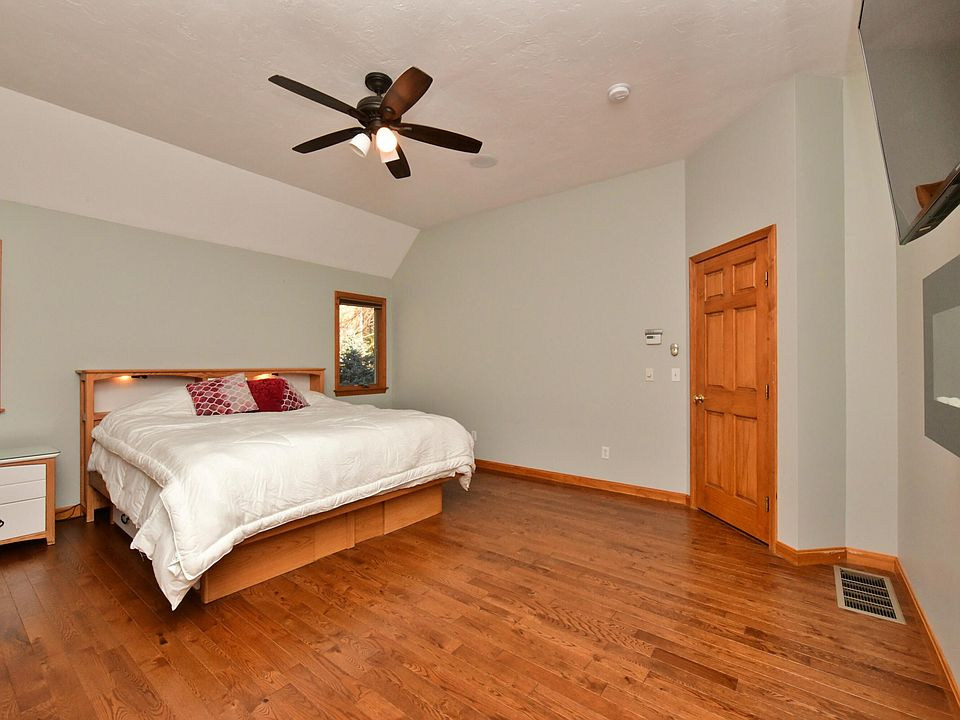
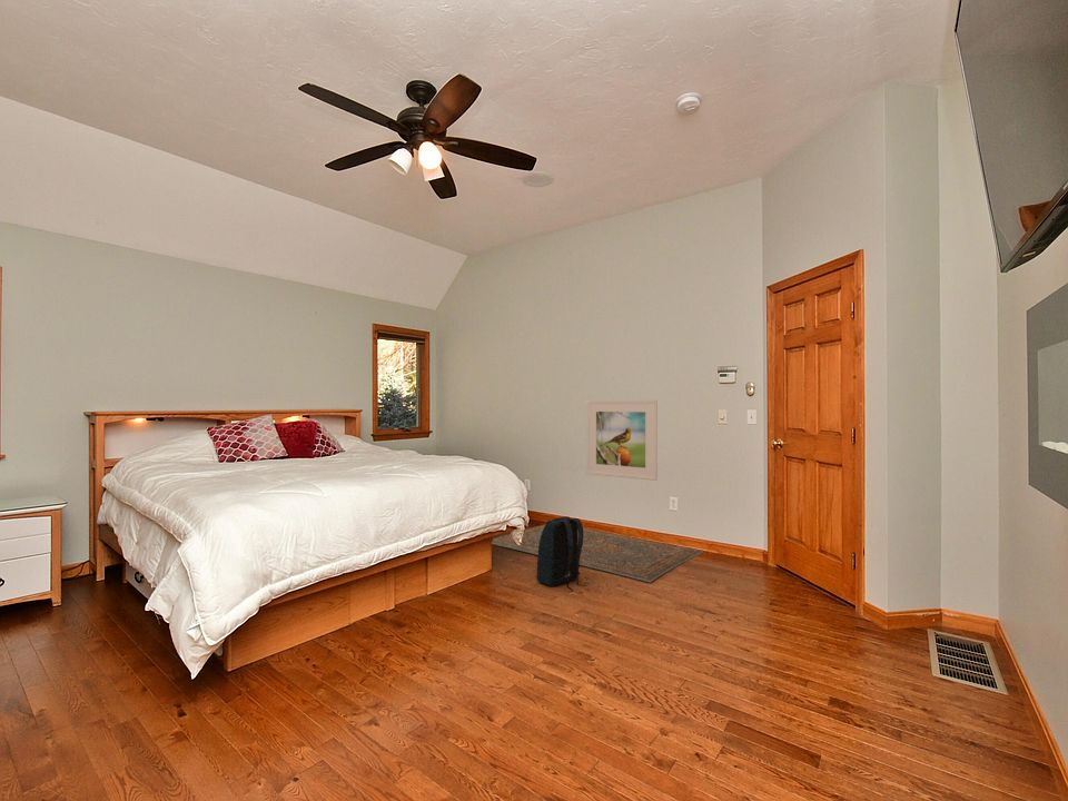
+ backpack [535,515,587,593]
+ rug [491,523,704,584]
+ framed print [585,399,659,482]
